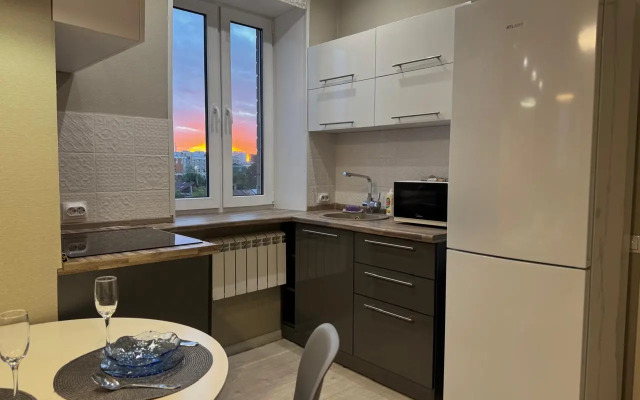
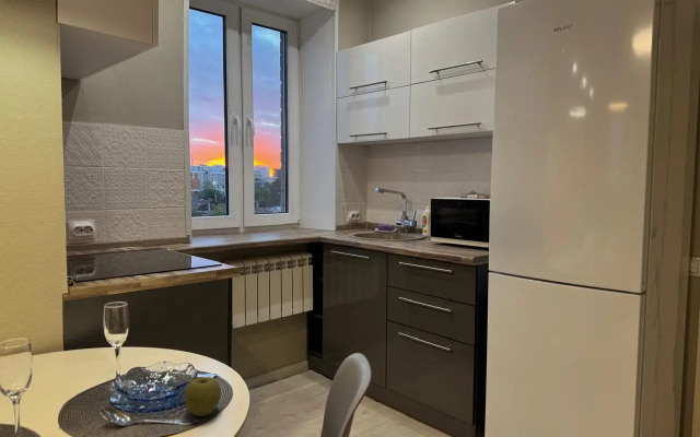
+ apple [184,376,222,417]
